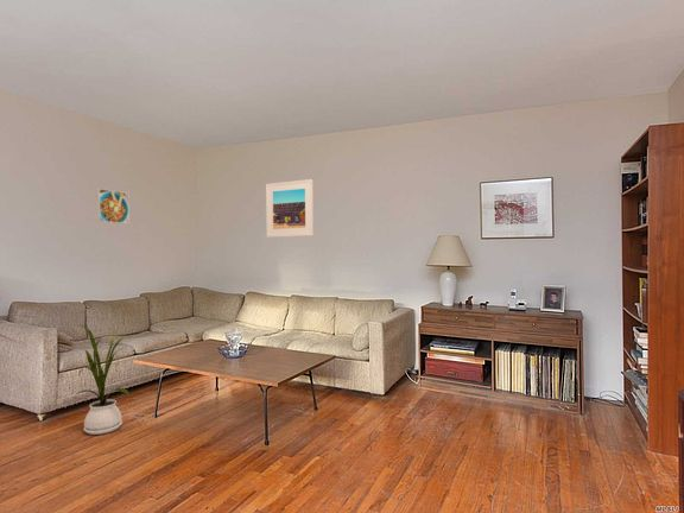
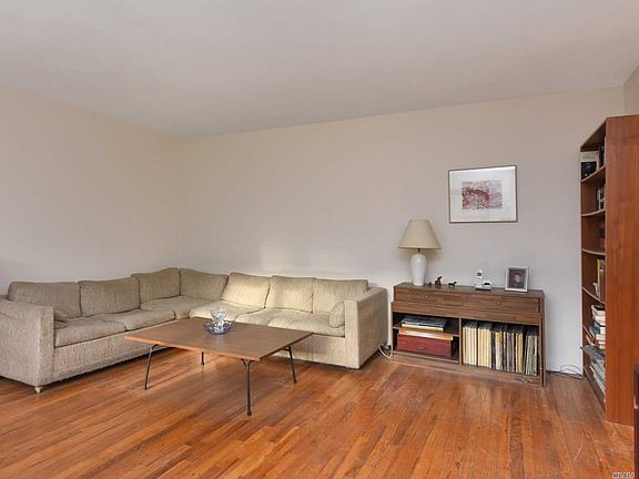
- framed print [265,178,315,239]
- house plant [76,323,131,436]
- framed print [96,188,131,224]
